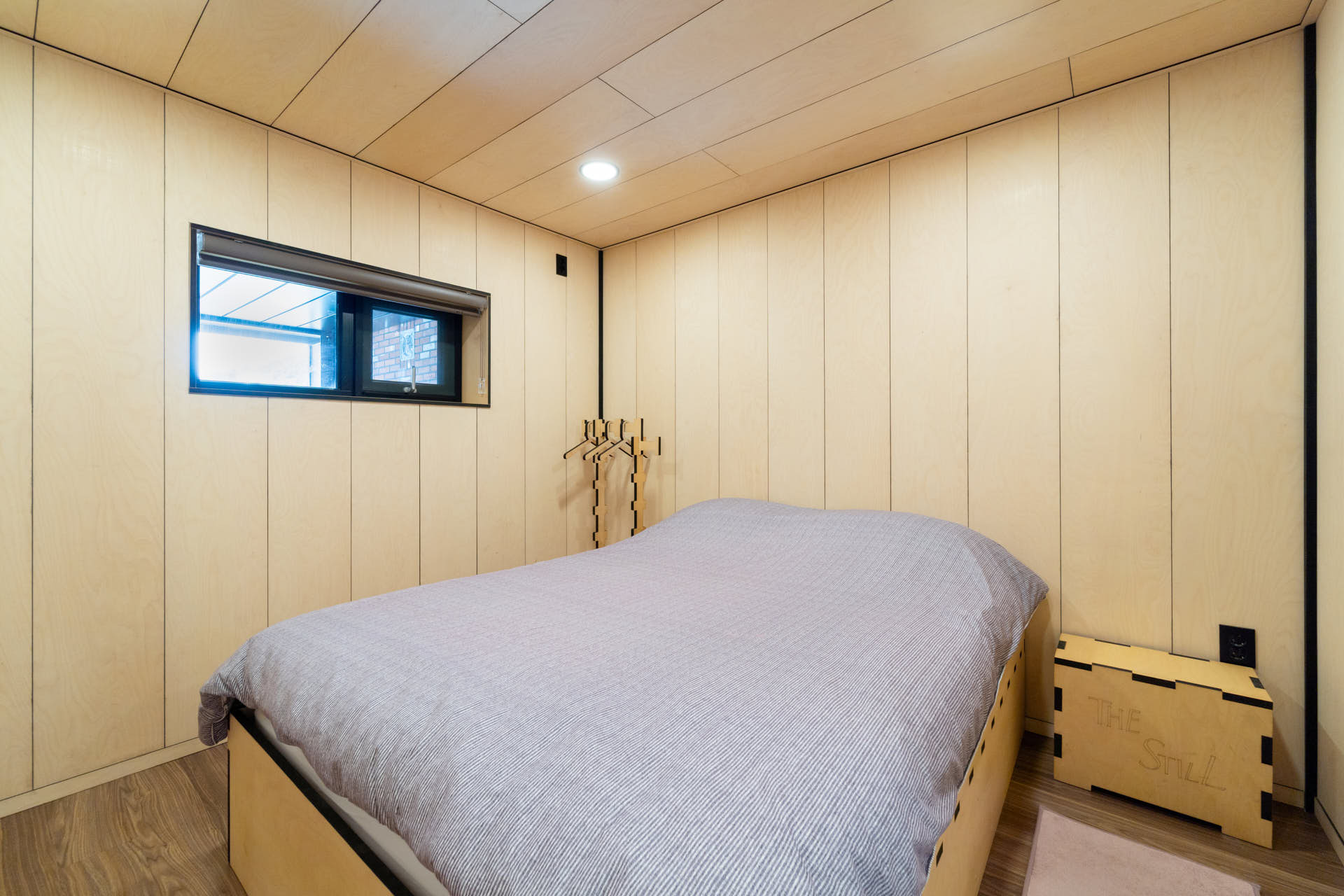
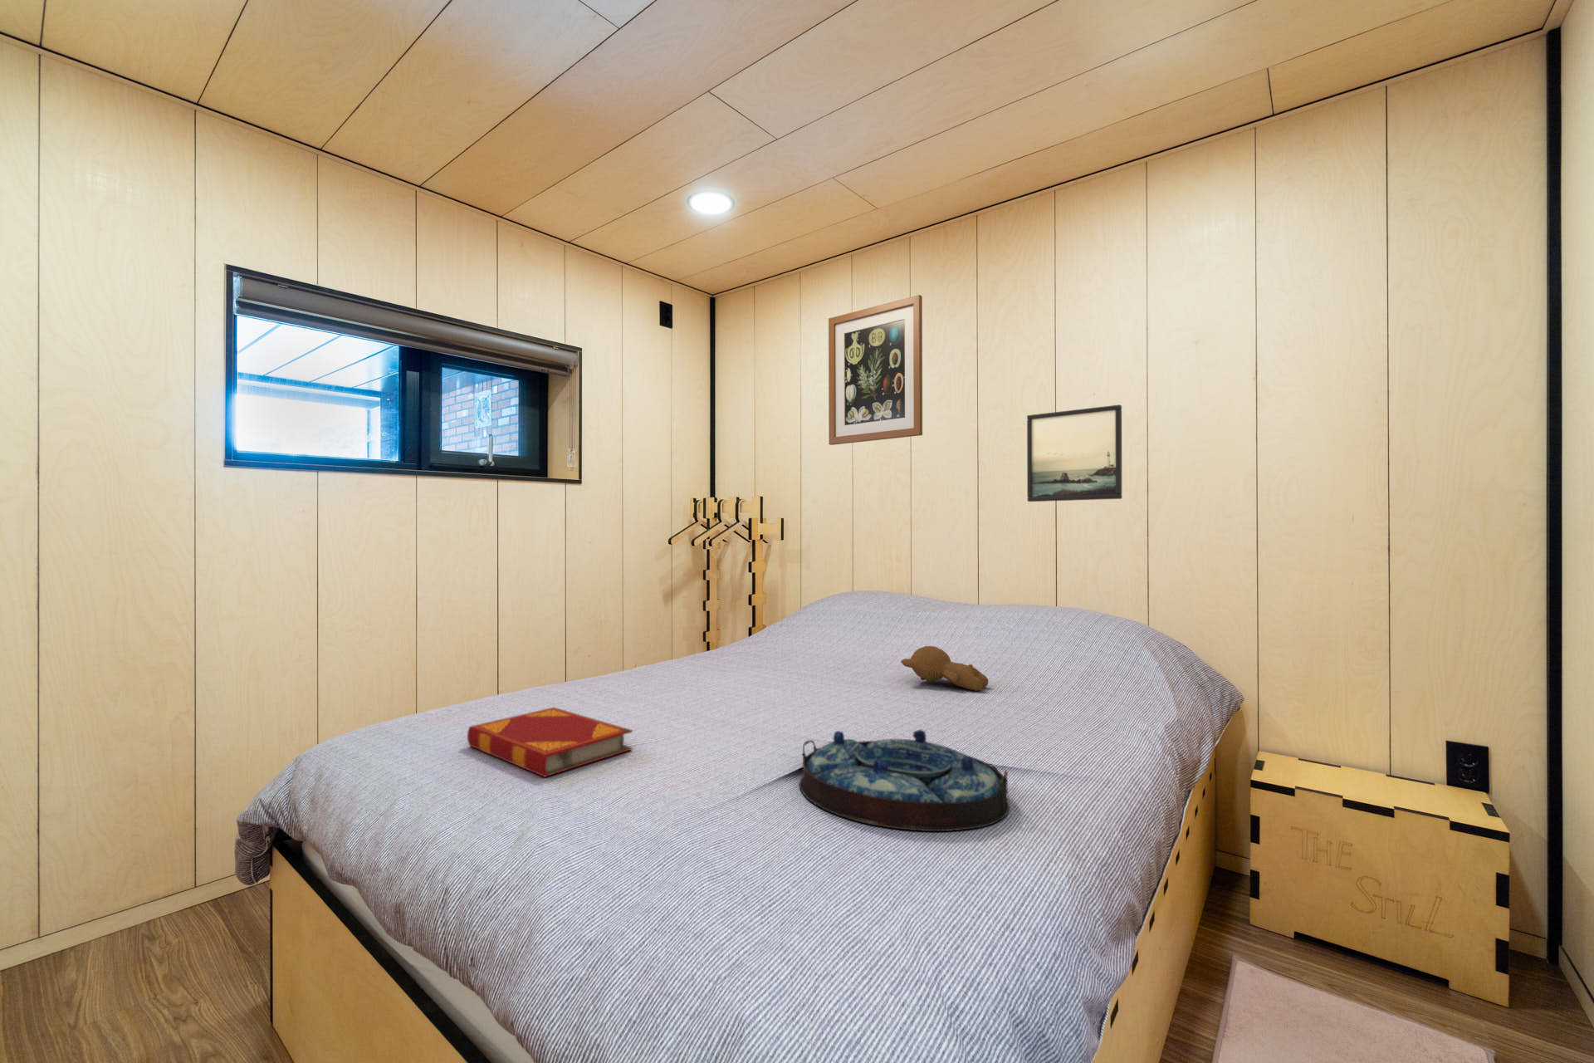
+ hardback book [466,707,633,778]
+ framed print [1026,403,1123,502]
+ serving tray [798,730,1010,832]
+ teddy bear [900,645,989,692]
+ wall art [828,294,923,446]
